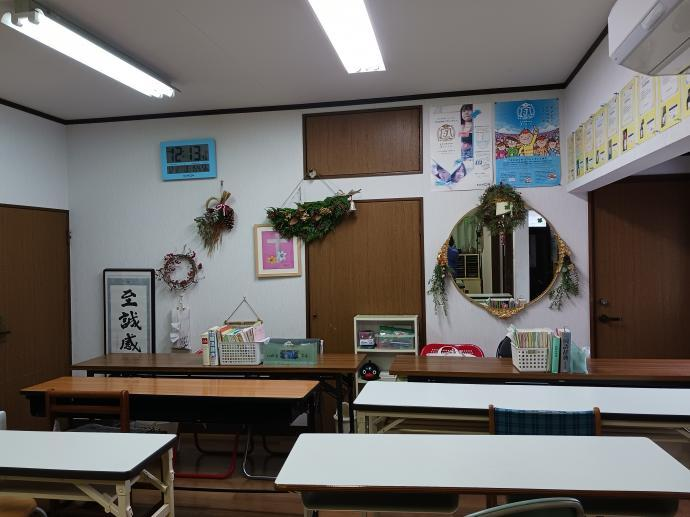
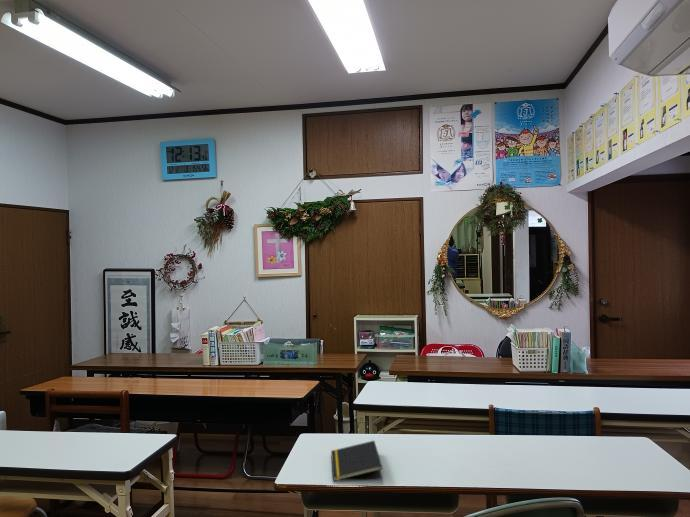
+ notepad [330,440,384,482]
